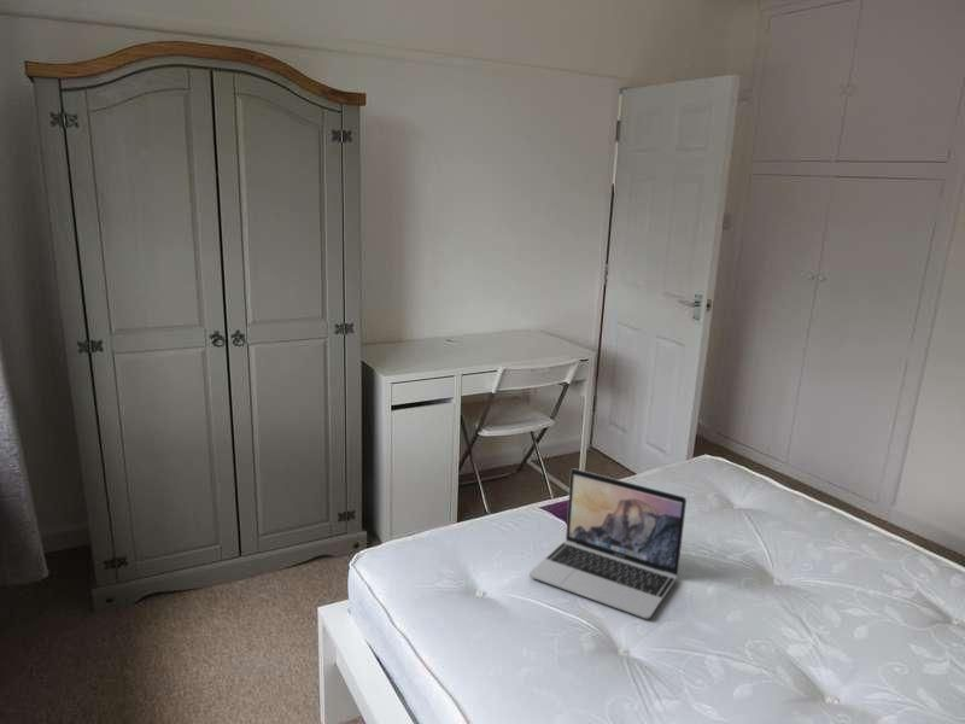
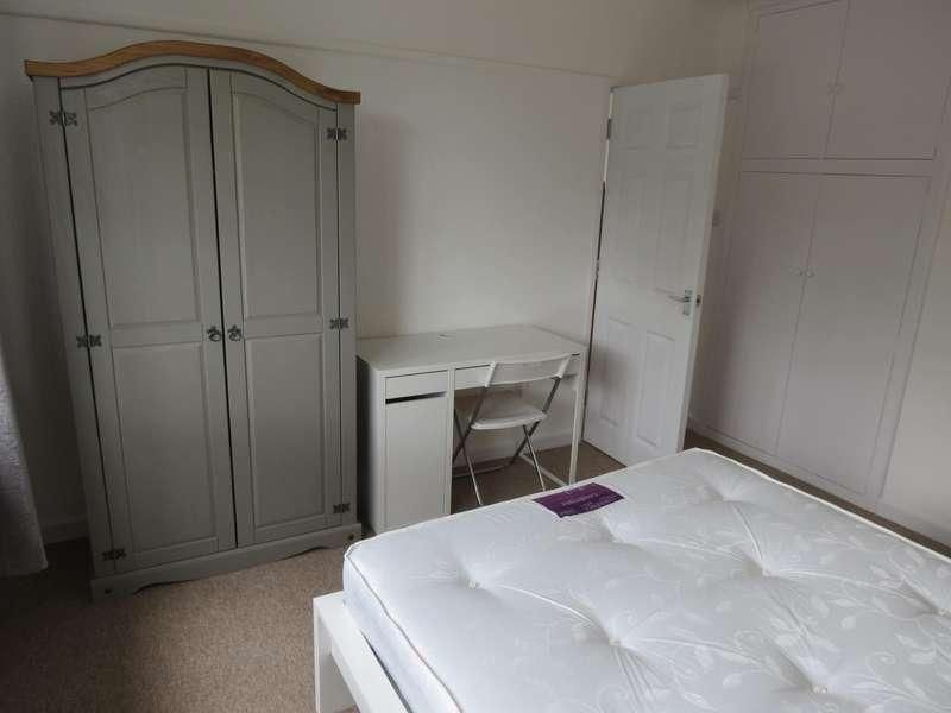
- laptop [528,467,688,620]
